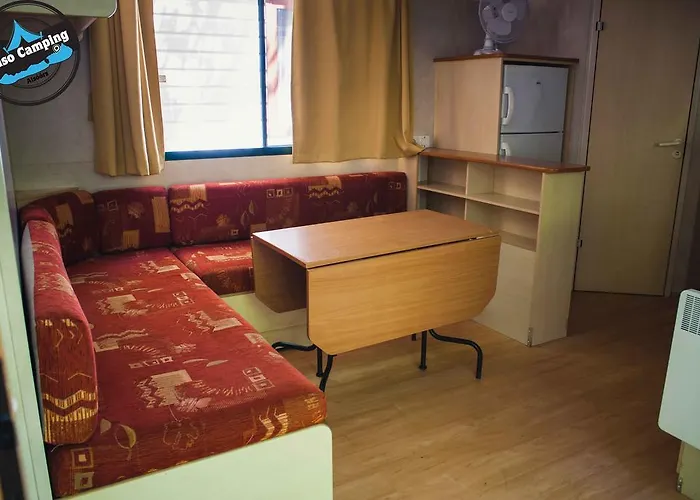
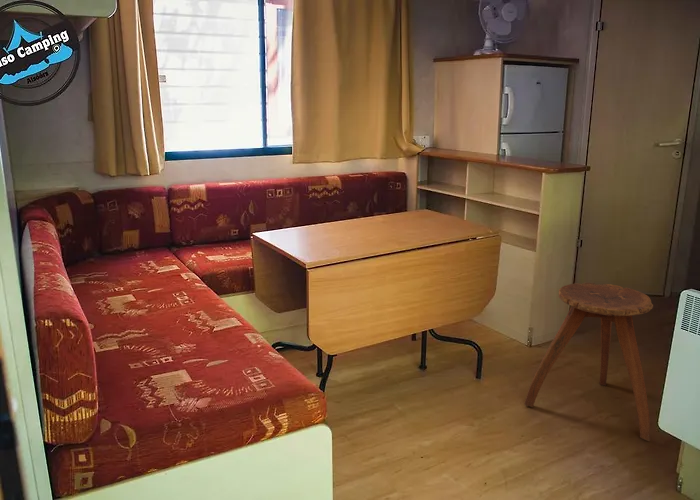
+ stool [524,282,654,442]
